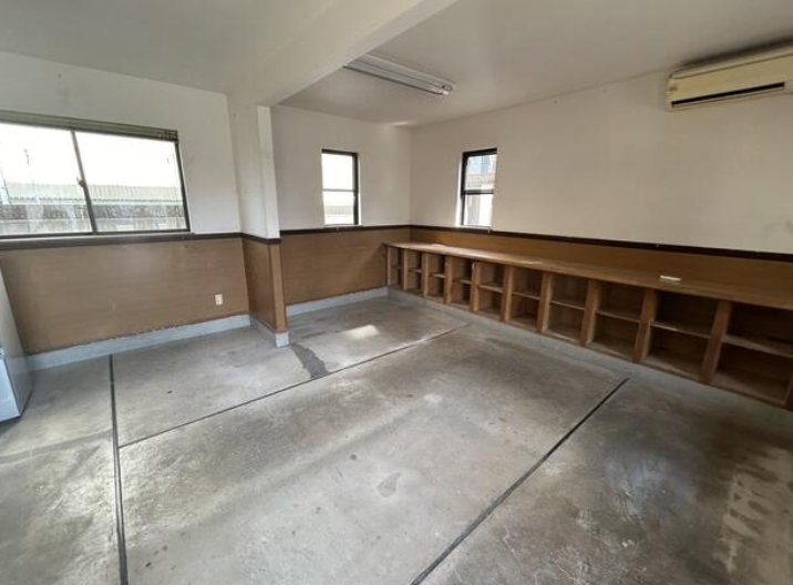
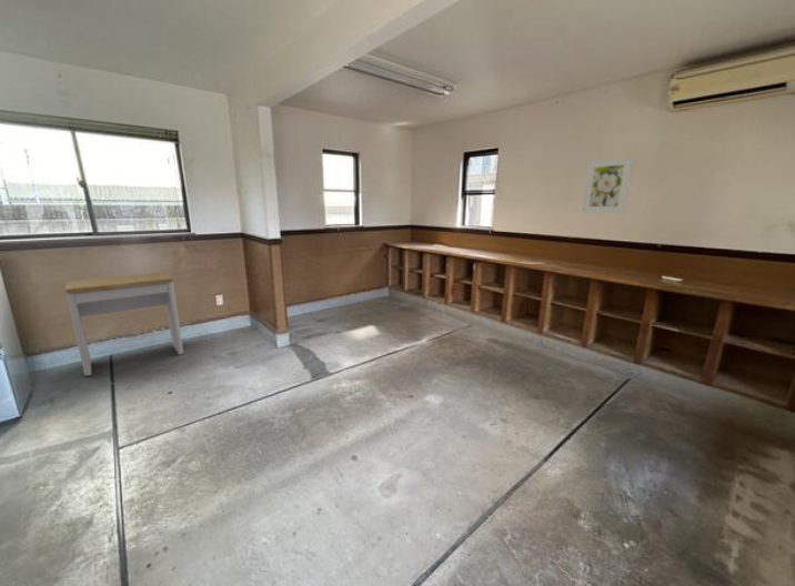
+ desk [64,271,184,376]
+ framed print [581,155,635,215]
